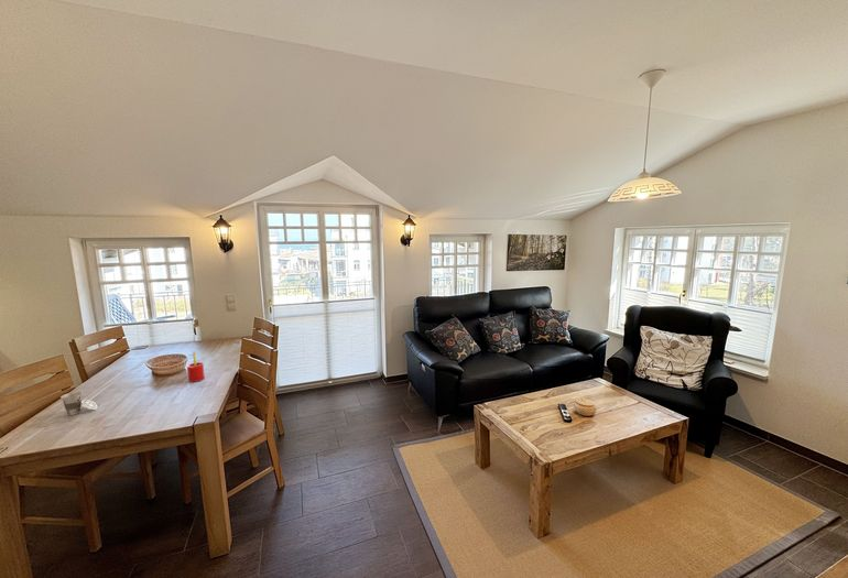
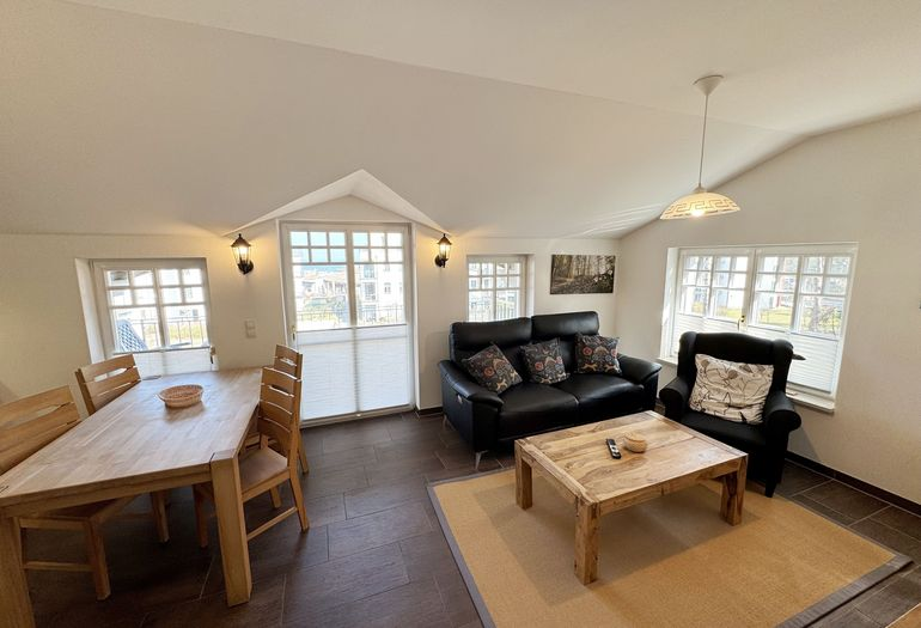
- straw [186,350,206,383]
- cup [59,391,98,416]
